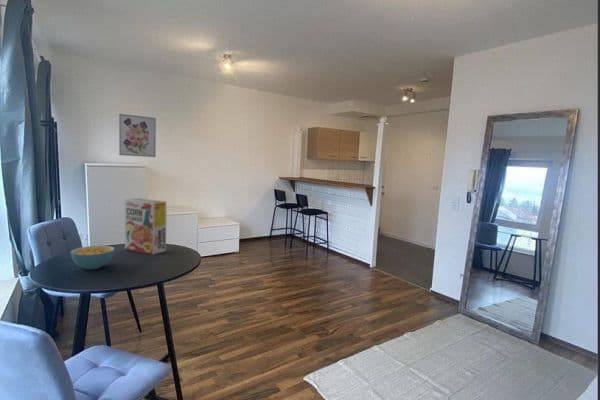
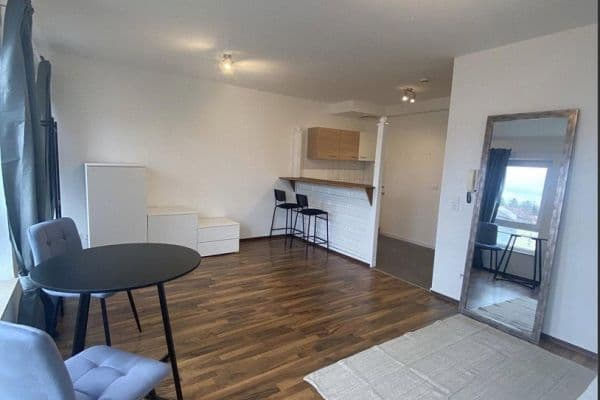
- cereal box [124,197,168,255]
- cereal bowl [69,244,115,271]
- wall art [118,113,157,158]
